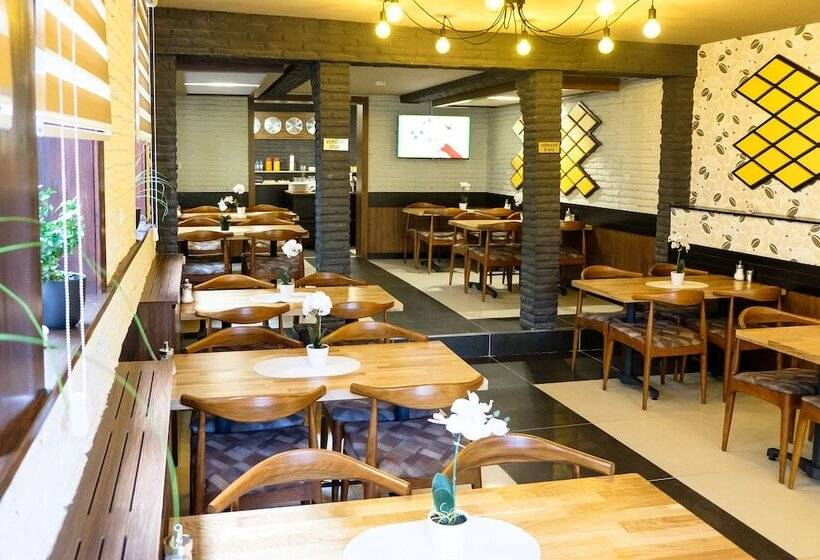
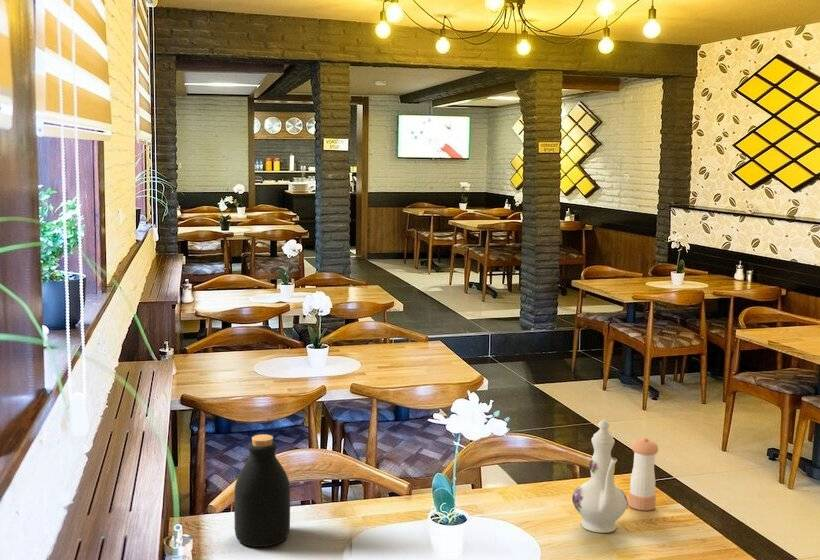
+ pepper shaker [627,437,659,511]
+ bottle [233,433,291,548]
+ chinaware [571,419,629,534]
